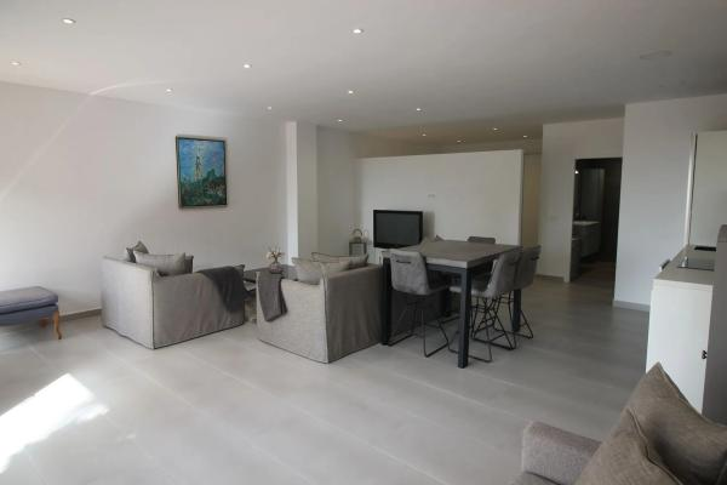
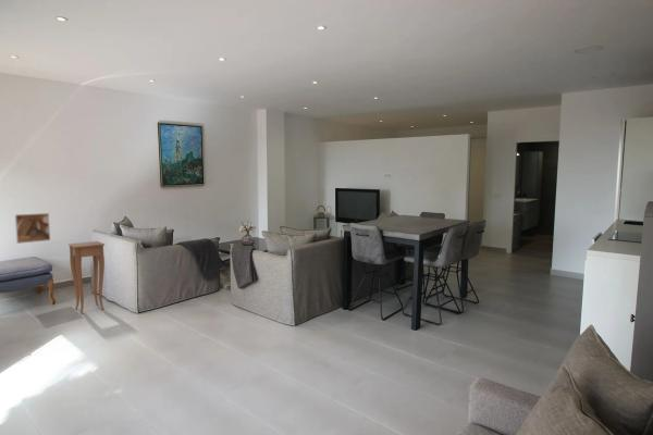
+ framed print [13,212,51,245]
+ side table [67,240,106,314]
